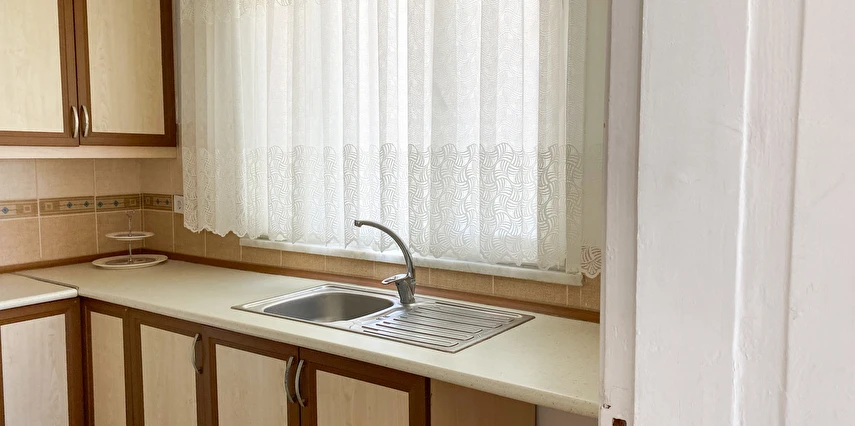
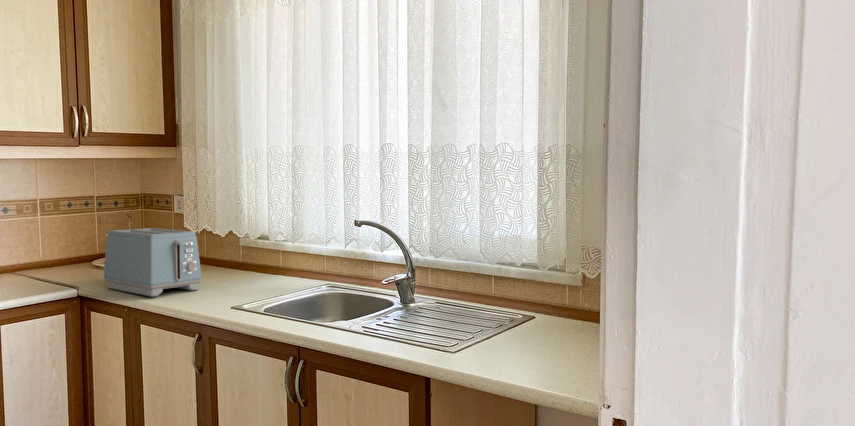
+ toaster [103,227,203,298]
